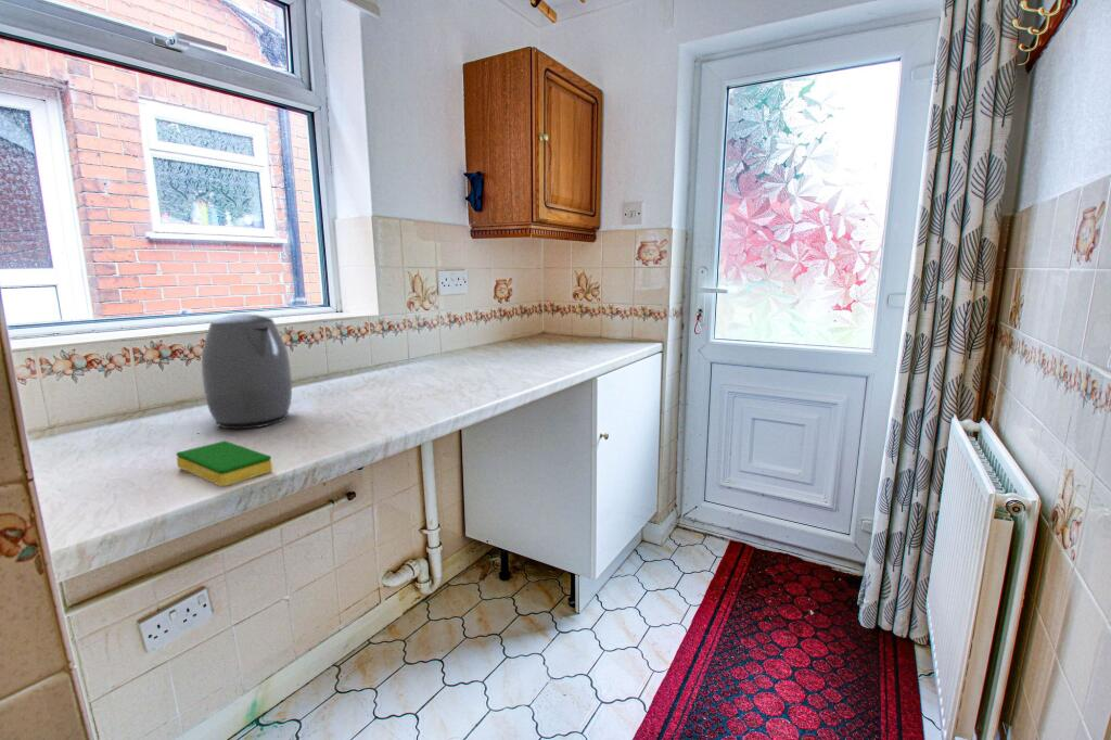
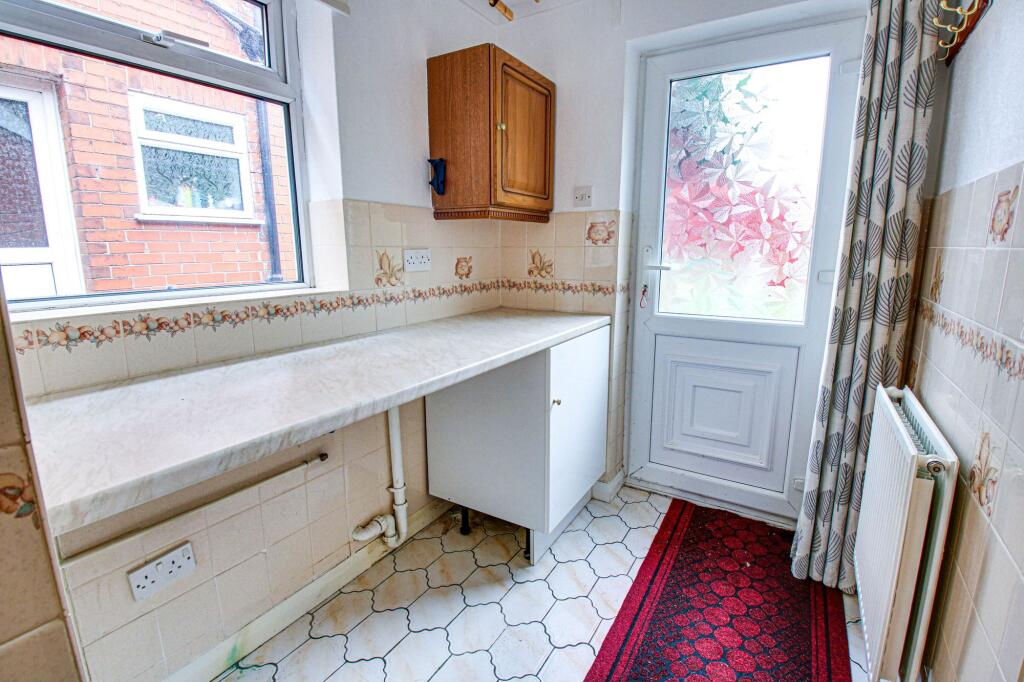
- kettle [201,312,293,430]
- dish sponge [175,439,273,487]
